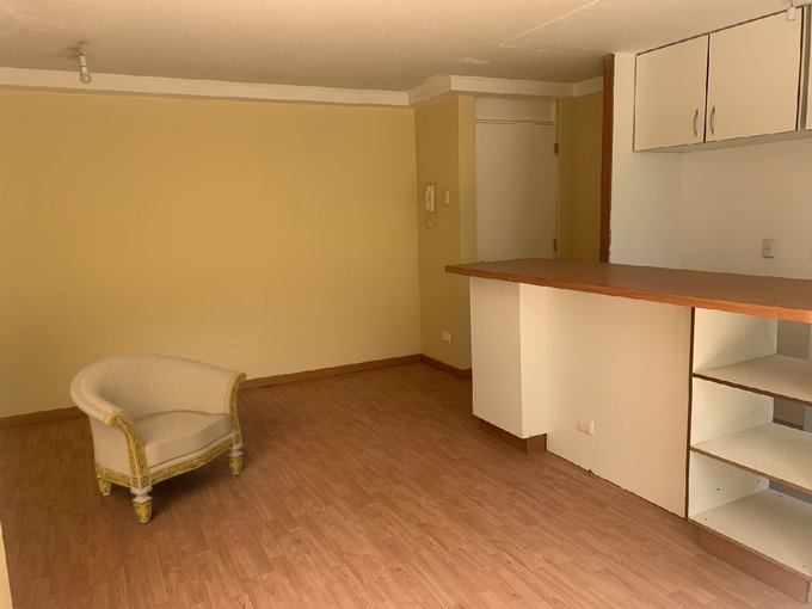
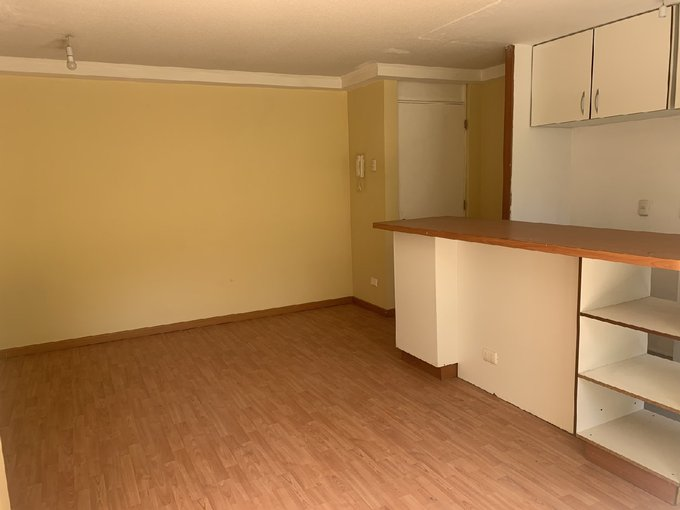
- armchair [69,352,248,524]
